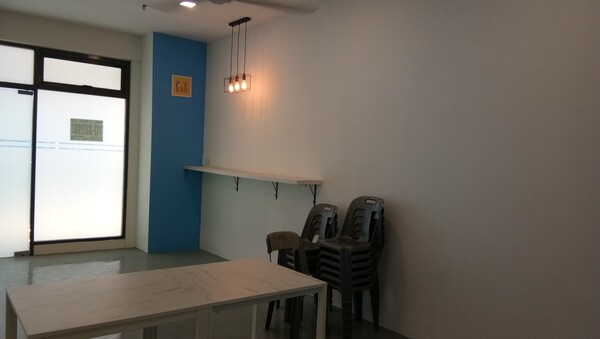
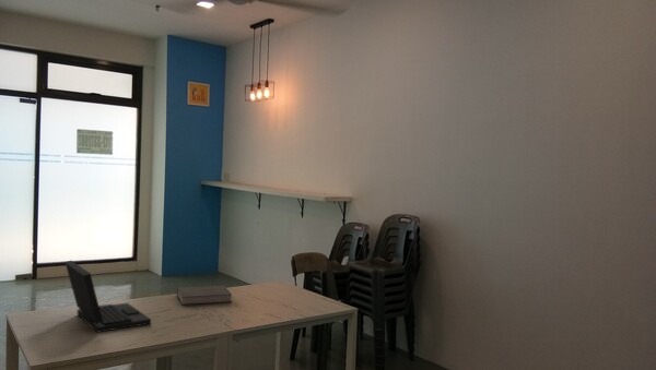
+ book [176,285,233,306]
+ laptop [65,260,152,334]
